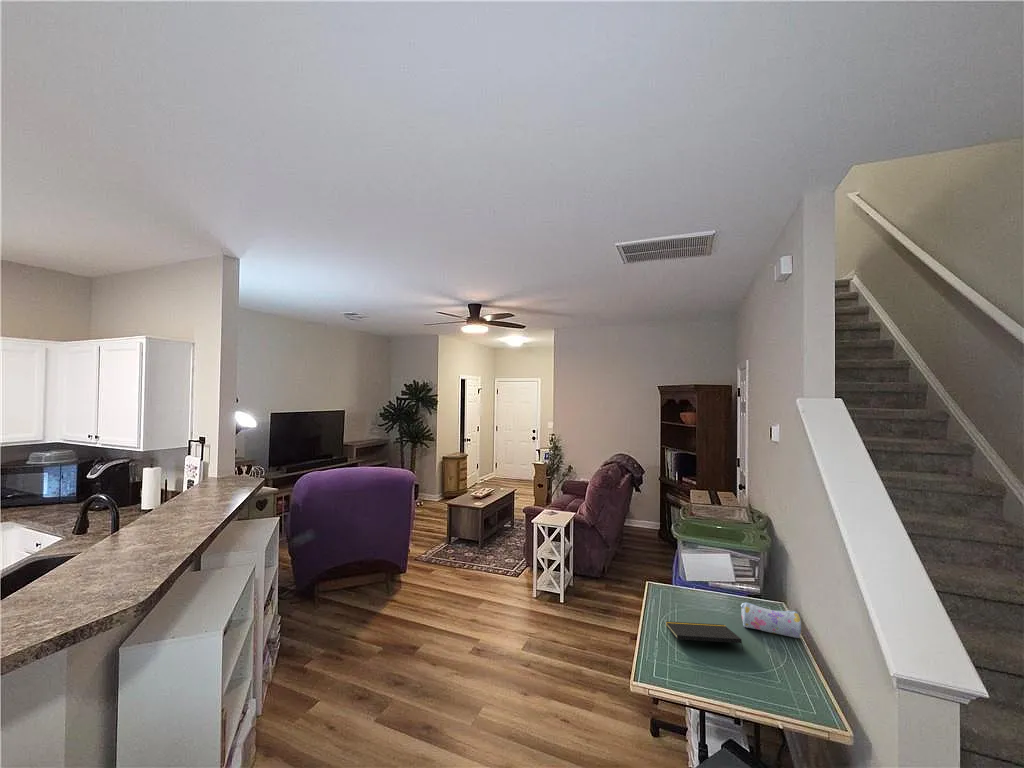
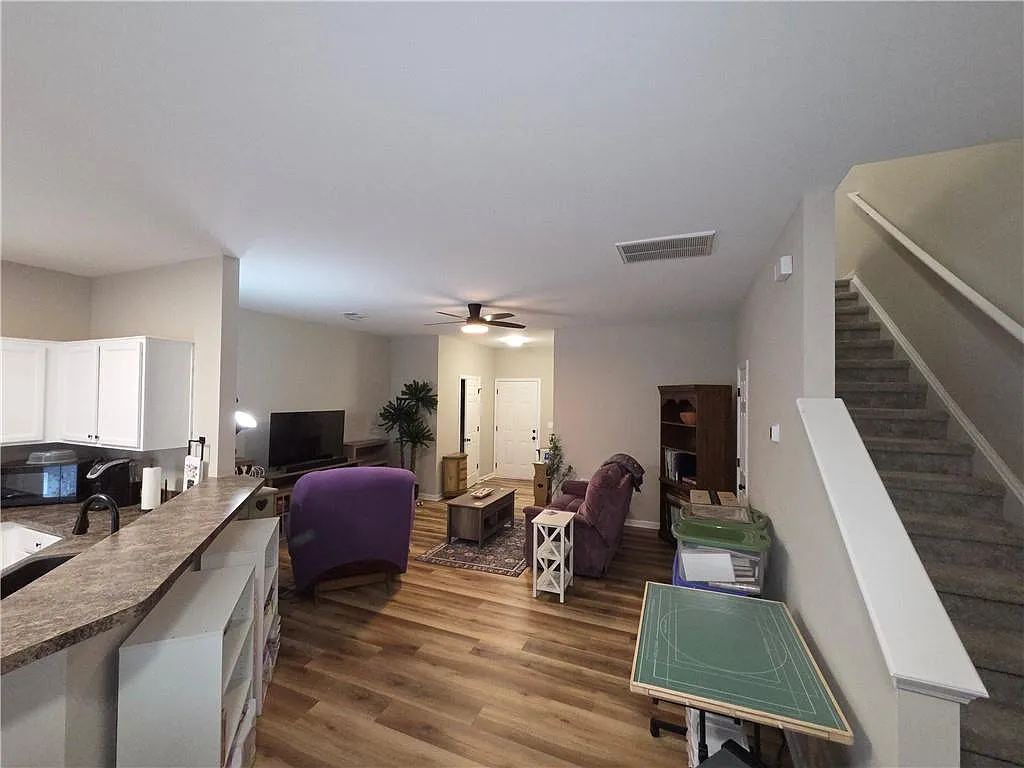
- pencil case [740,601,802,639]
- notepad [665,620,744,652]
